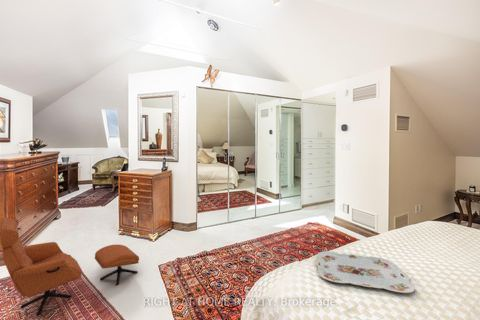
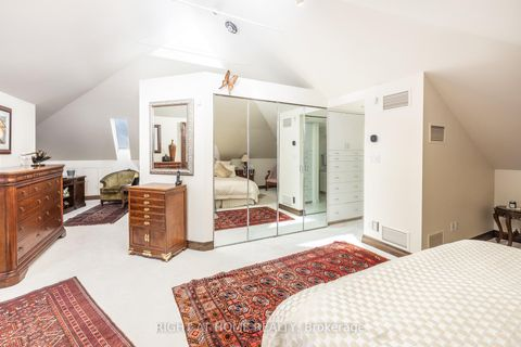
- serving tray [314,250,415,294]
- armchair [0,216,140,317]
